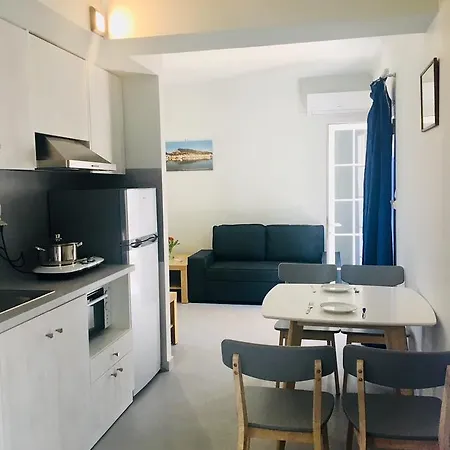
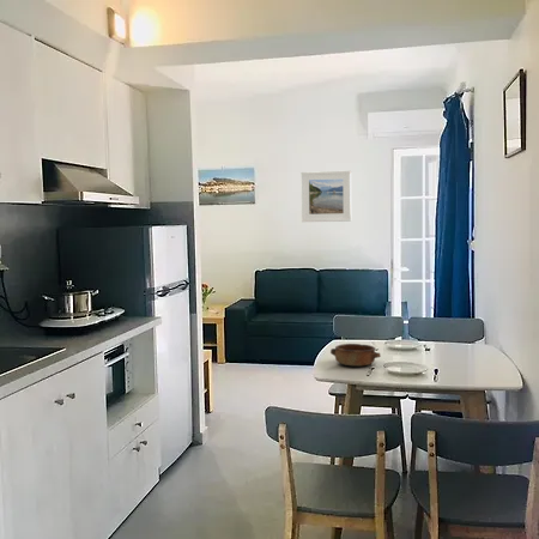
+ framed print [299,170,352,223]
+ bowl [329,343,382,367]
